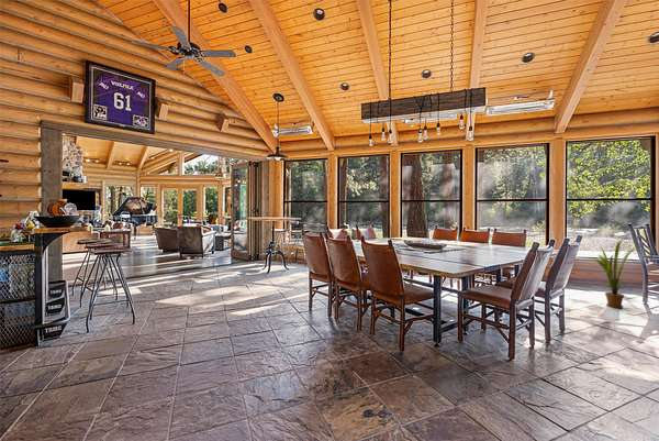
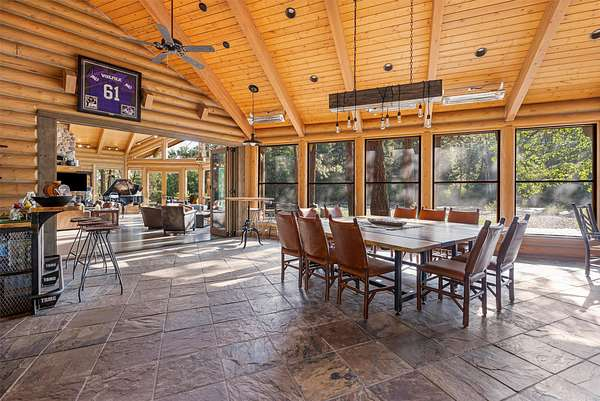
- house plant [592,239,641,309]
